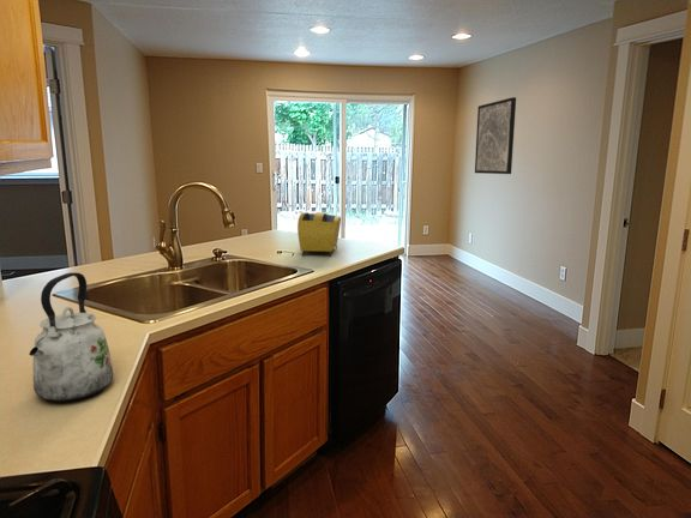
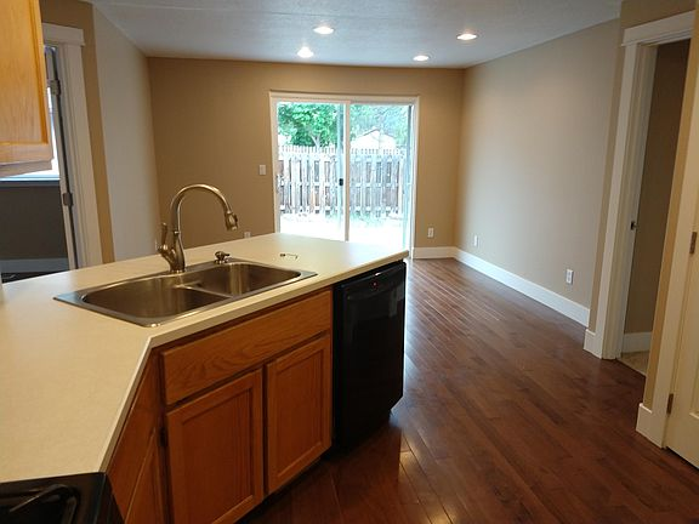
- wall art [474,96,517,175]
- kettle [28,271,115,403]
- toaster [296,211,342,258]
